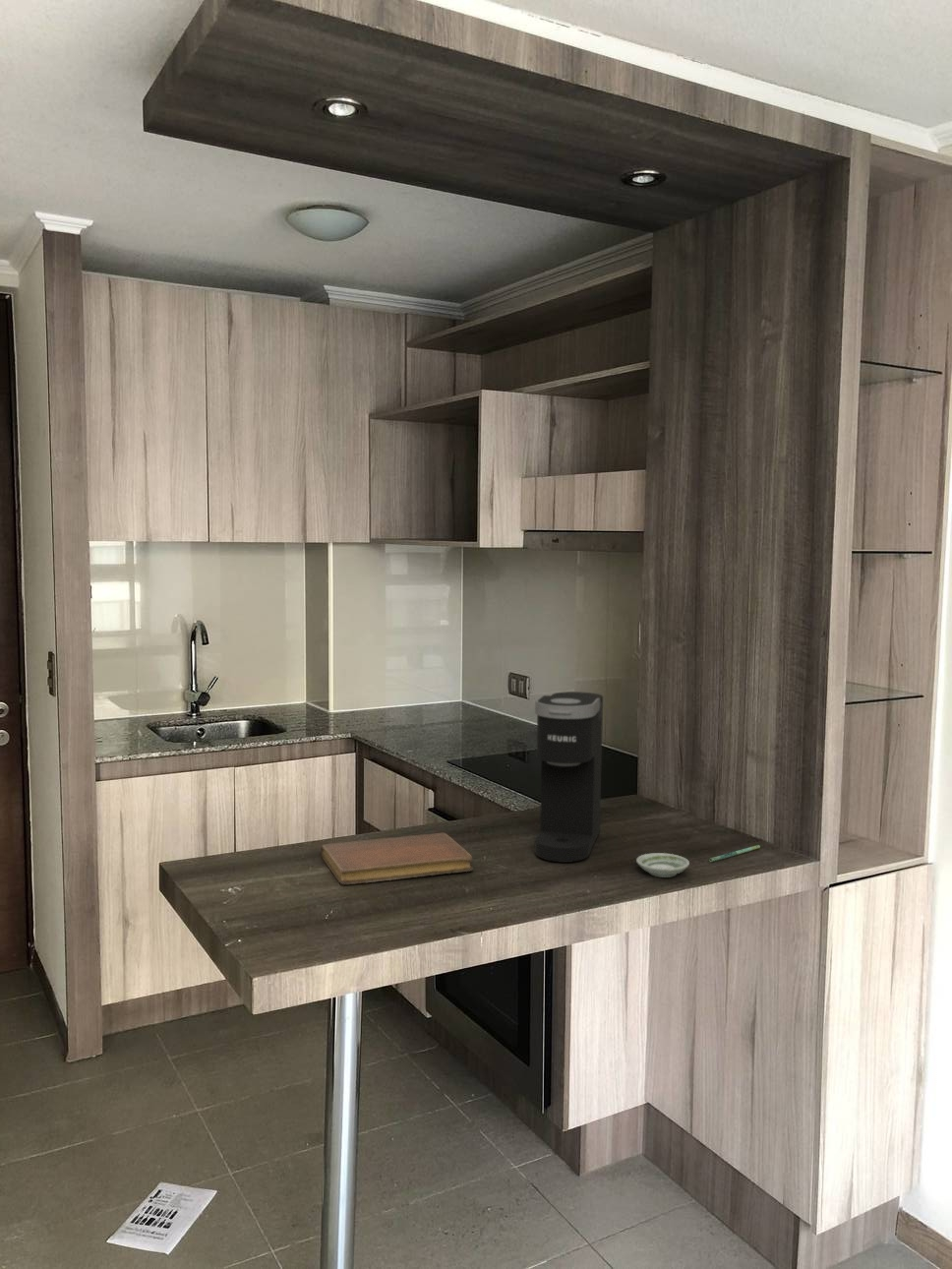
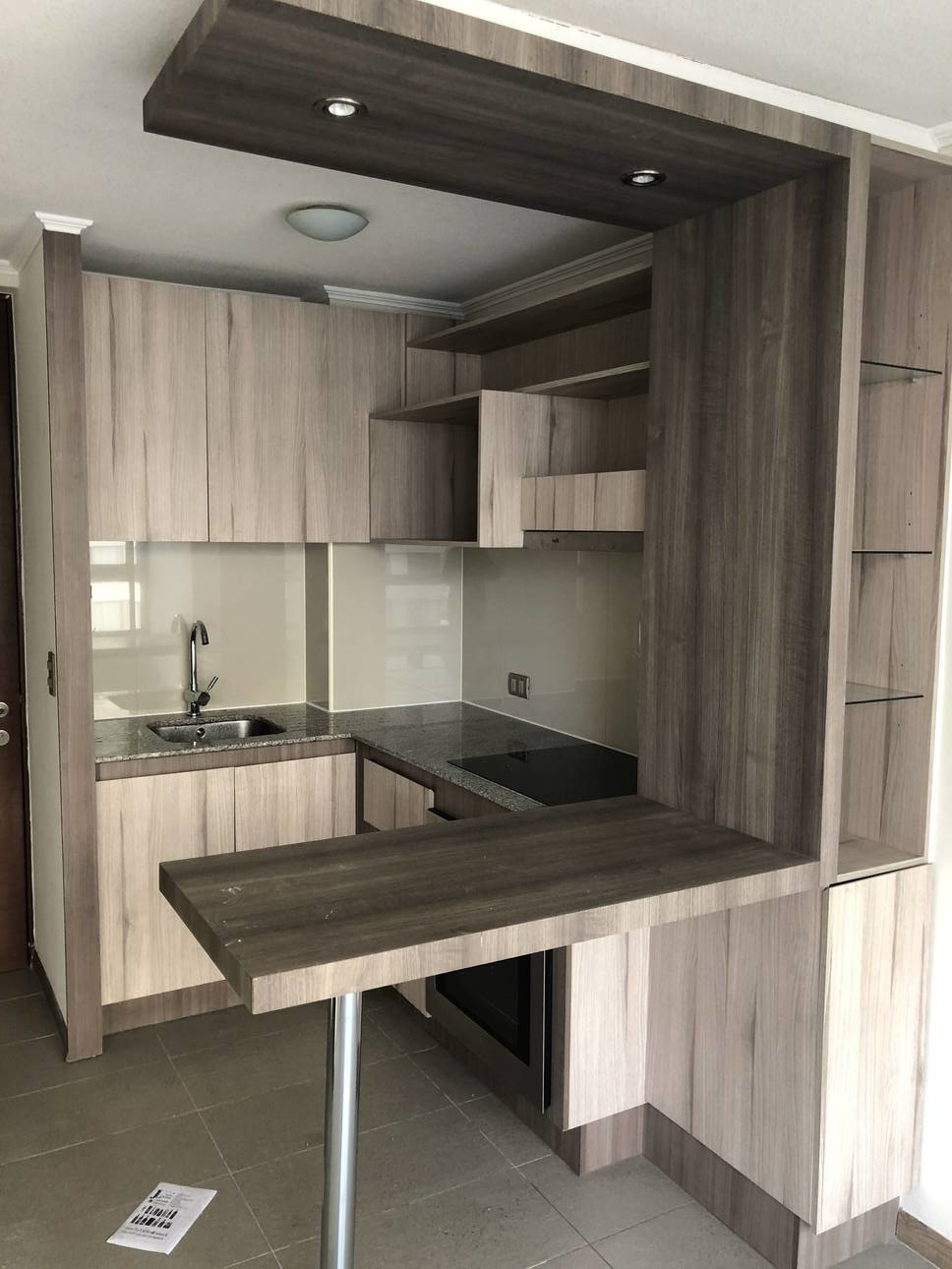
- coffee maker [534,691,604,863]
- saucer [635,852,690,878]
- pen [708,844,761,863]
- notebook [320,832,474,885]
